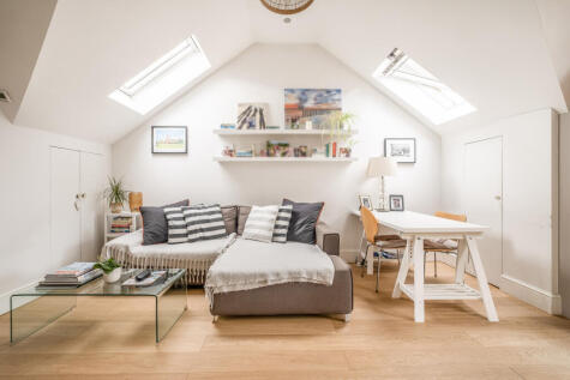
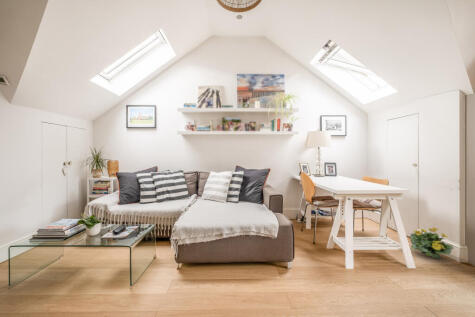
+ flowering plant [409,226,455,260]
